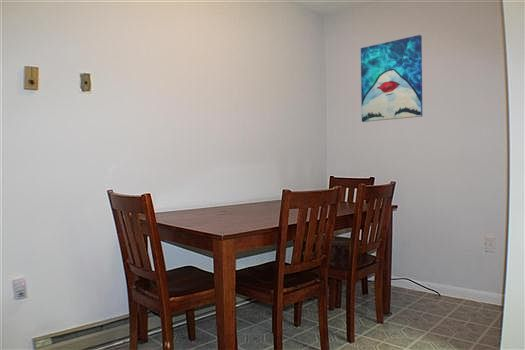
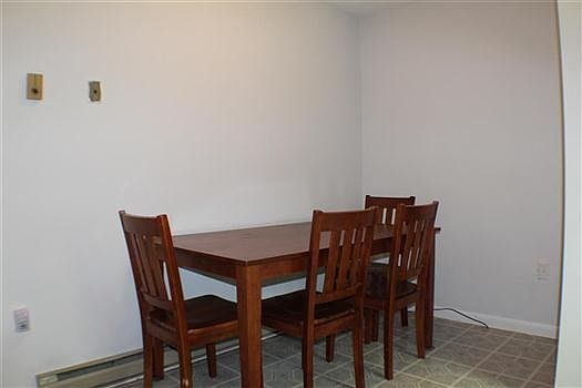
- wall art [360,34,423,123]
